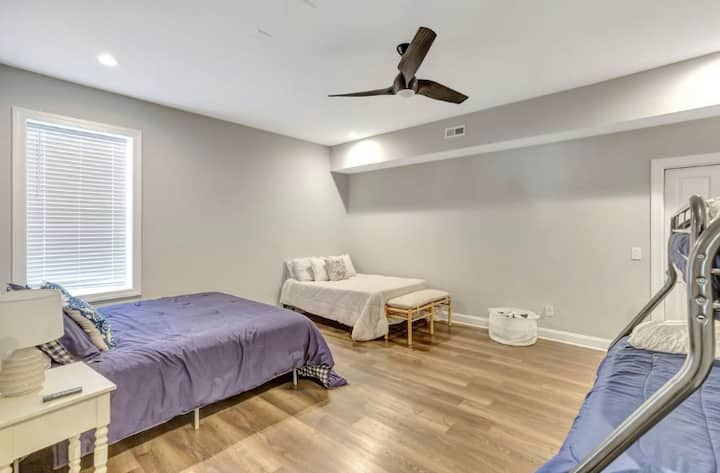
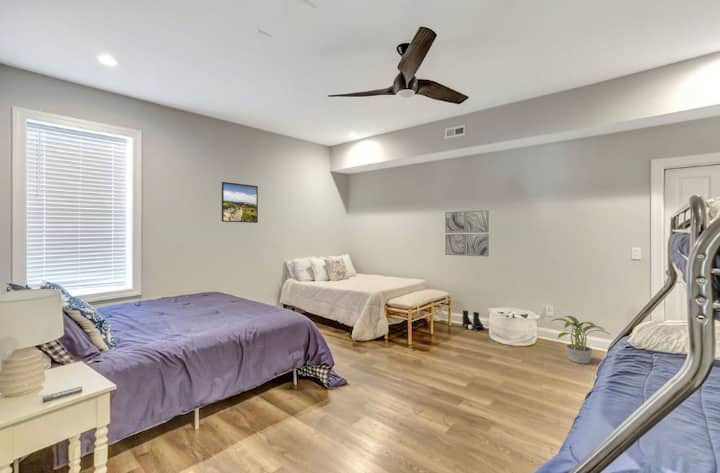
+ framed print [221,181,259,224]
+ potted plant [551,315,611,365]
+ wall art [444,209,490,257]
+ boots [461,309,484,330]
